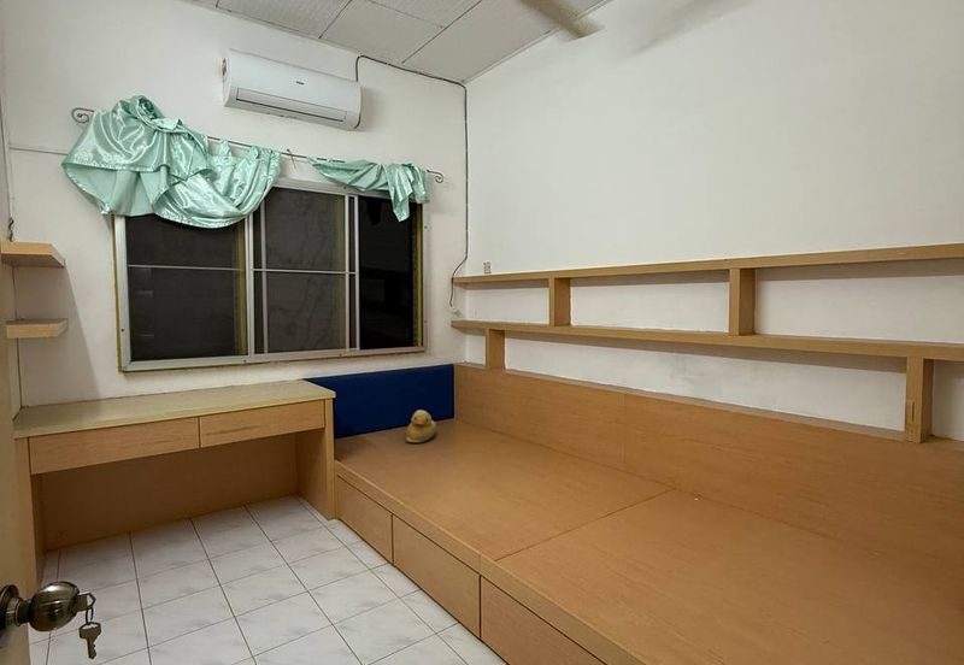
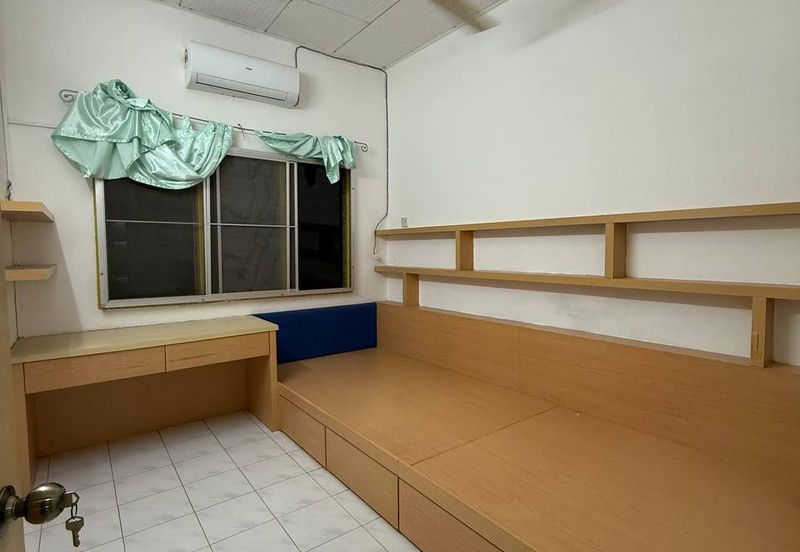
- rubber duck [405,408,437,445]
